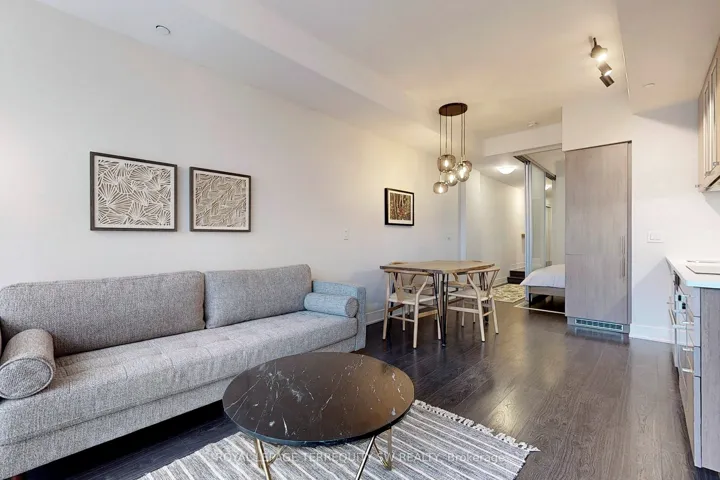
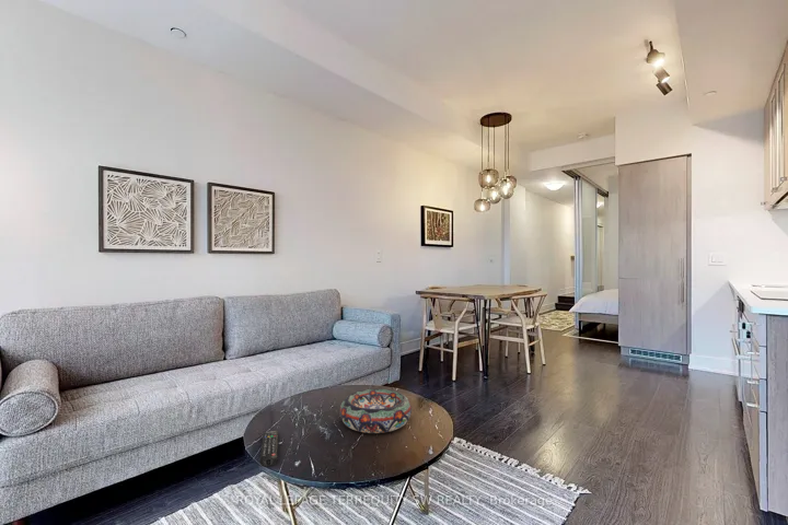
+ remote control [259,430,279,468]
+ decorative bowl [339,388,413,434]
